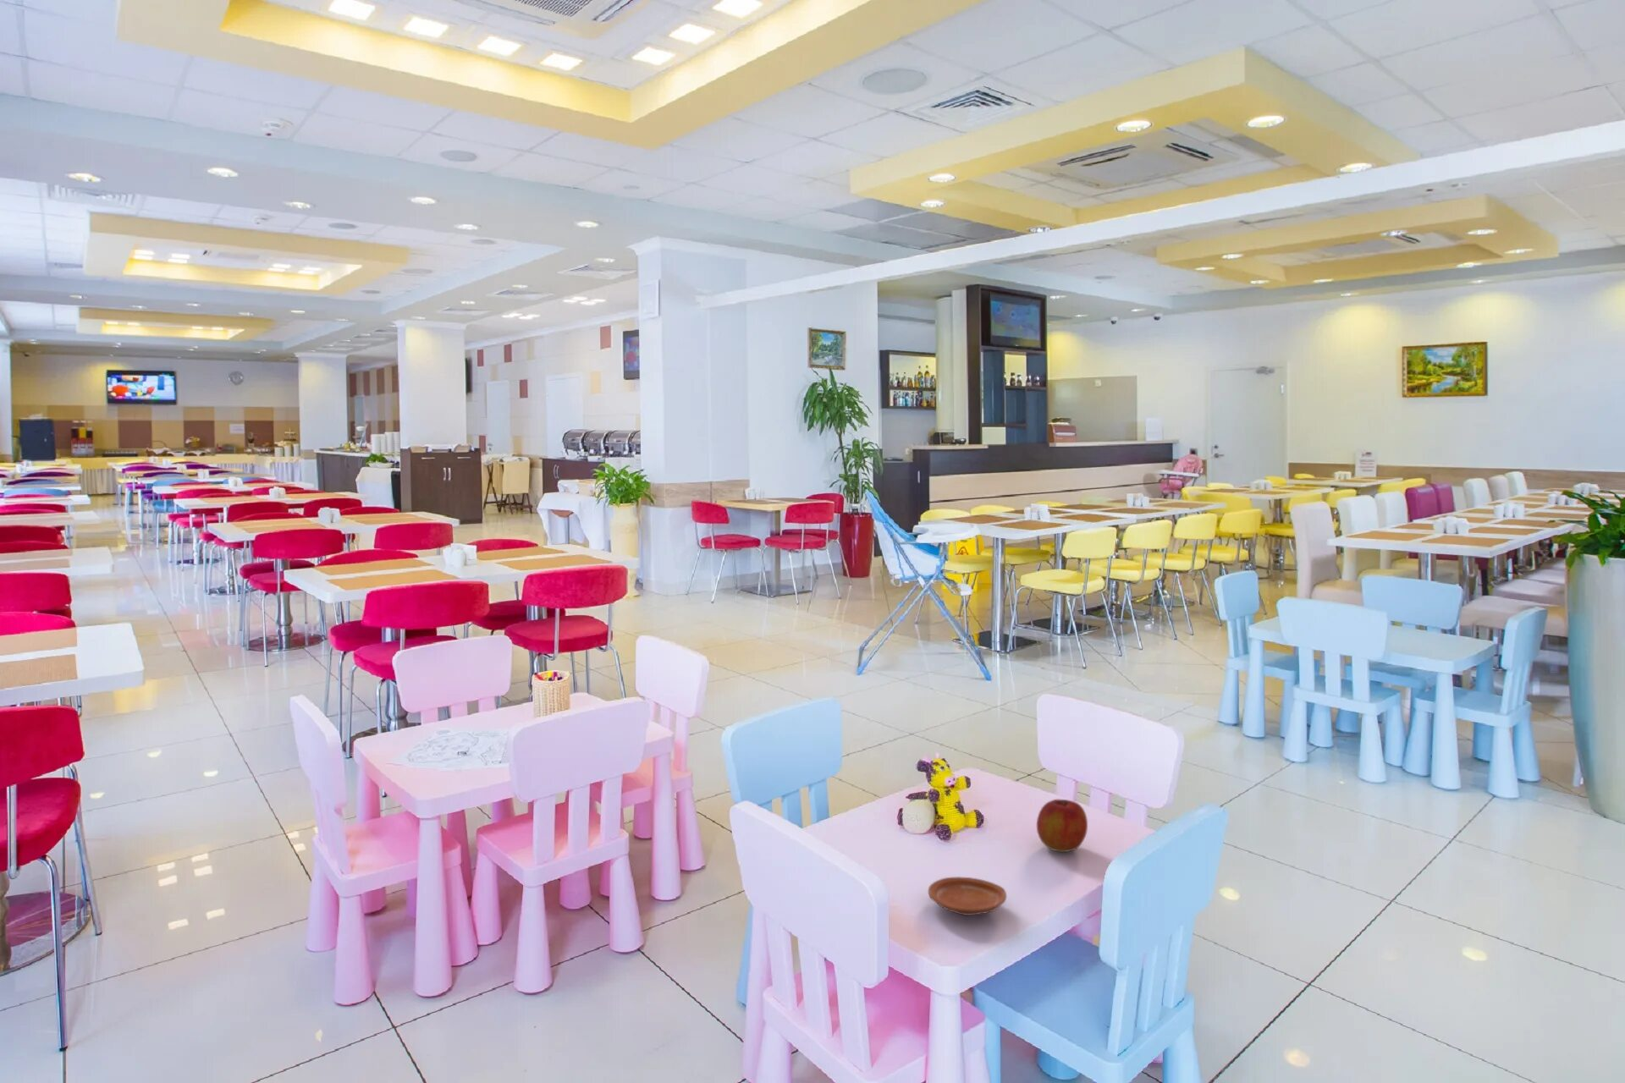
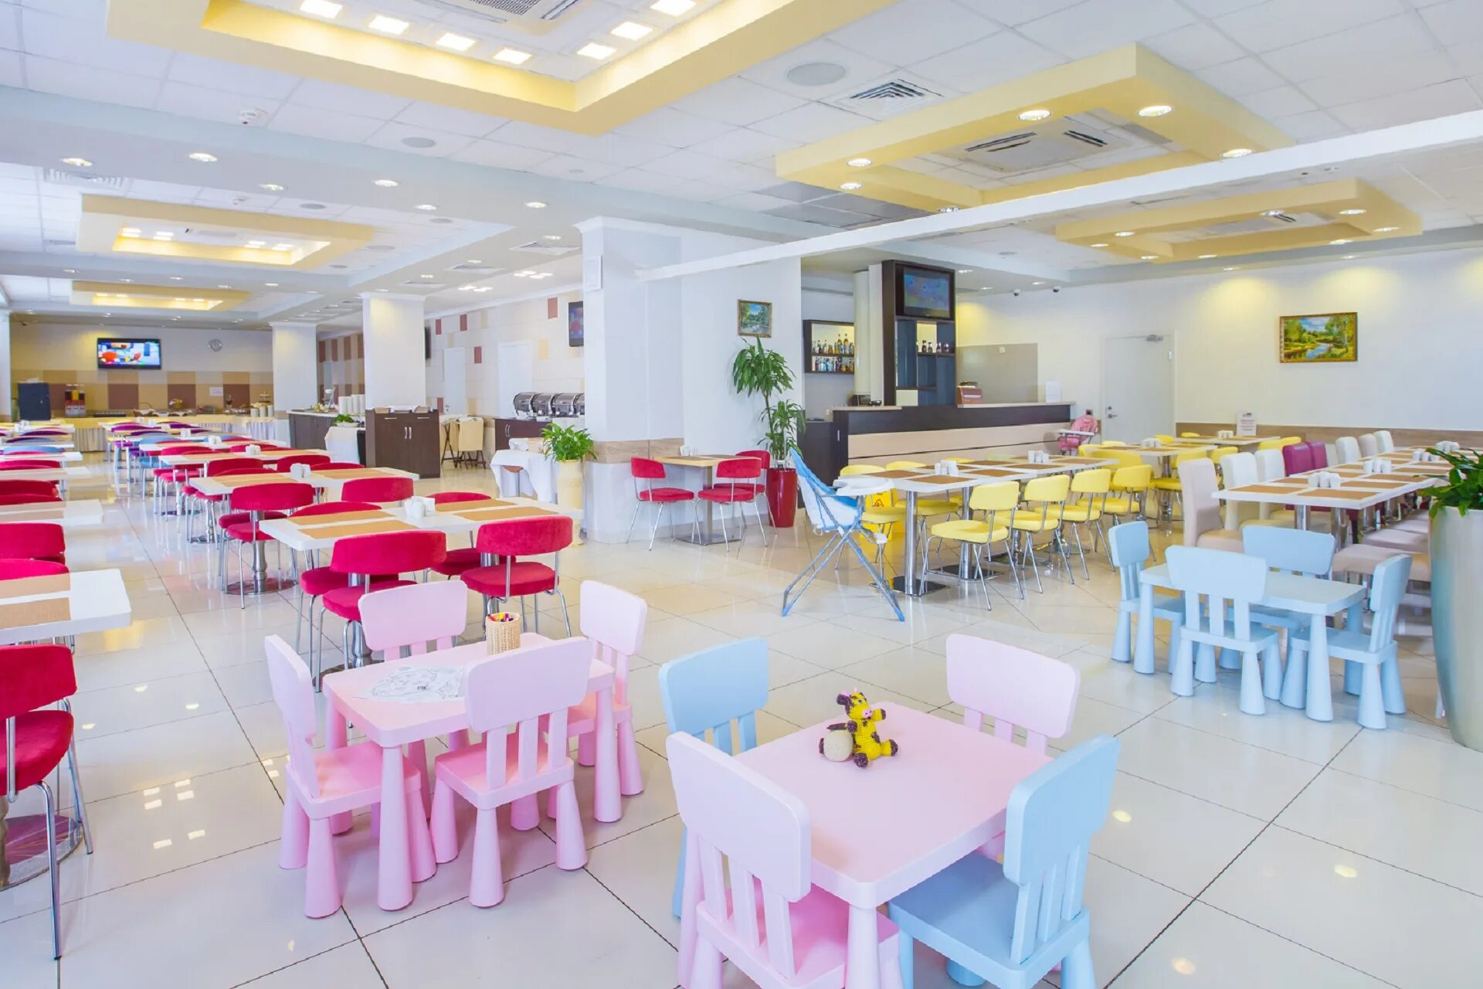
- plate [927,875,1007,916]
- apple [1036,799,1088,853]
